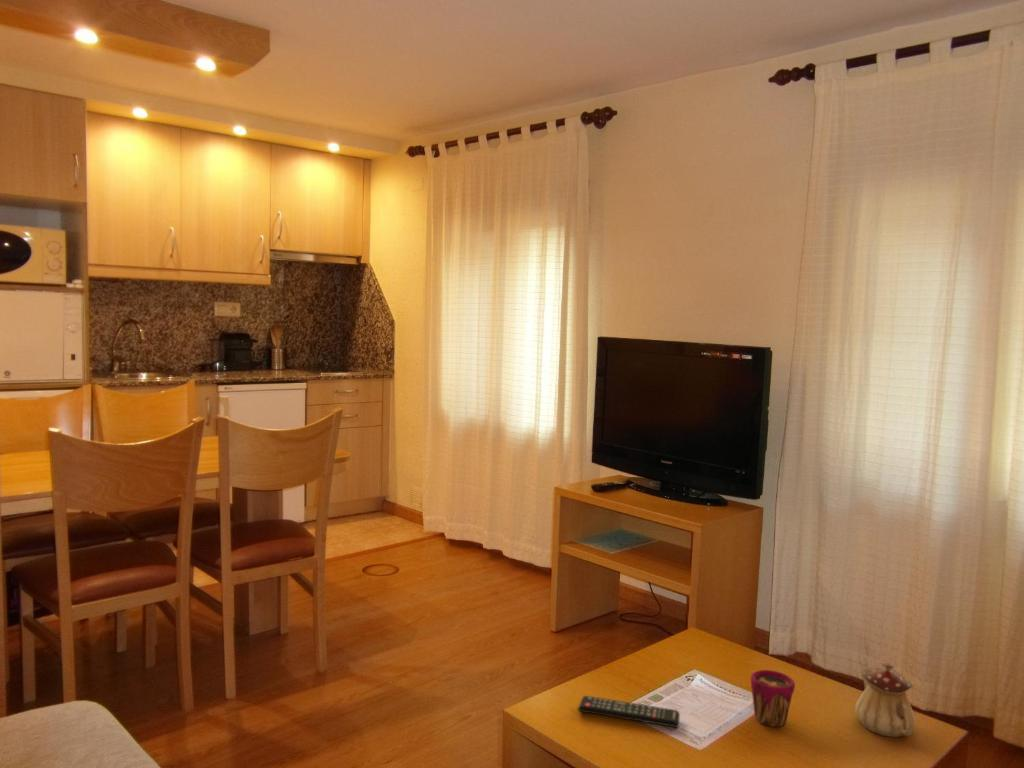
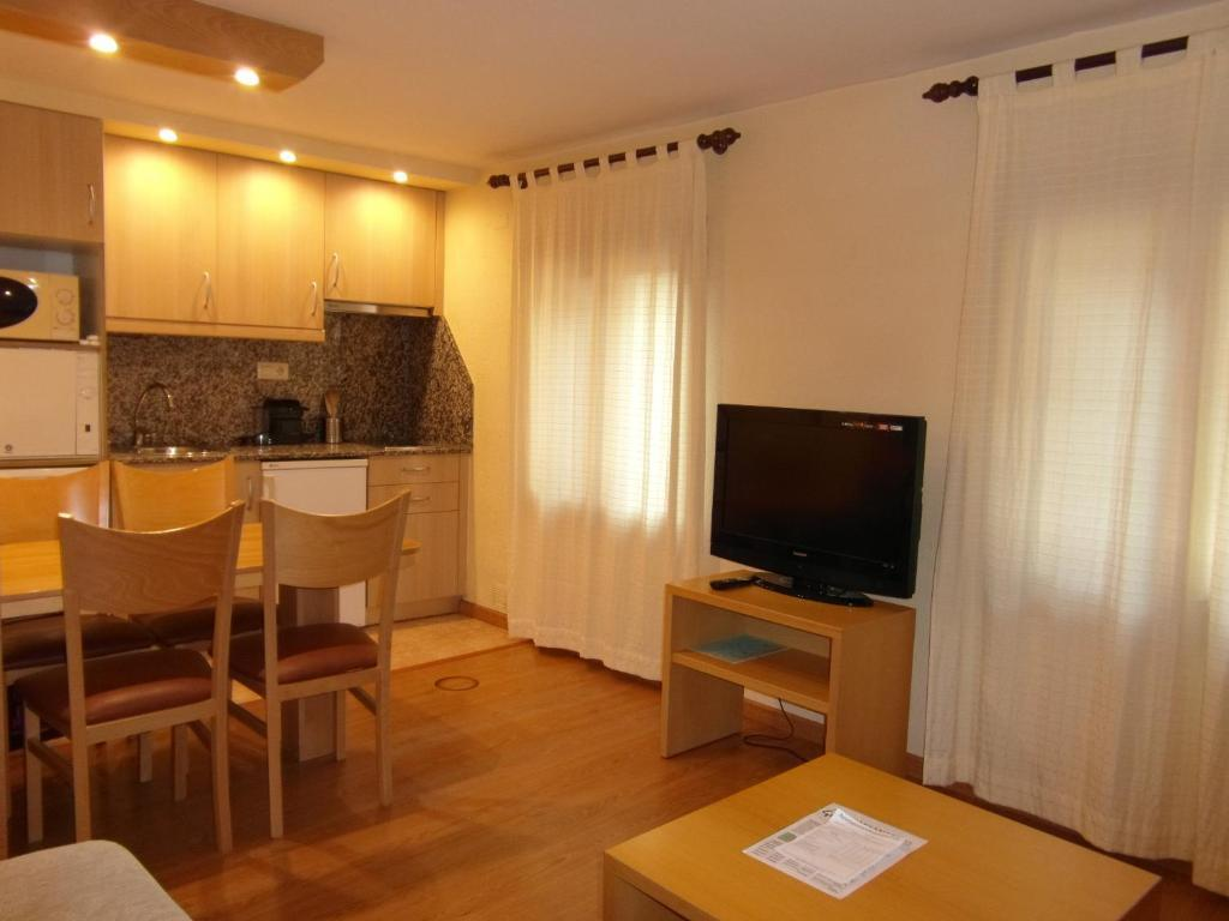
- cup [750,669,796,728]
- remote control [577,695,681,729]
- teapot [854,661,916,738]
